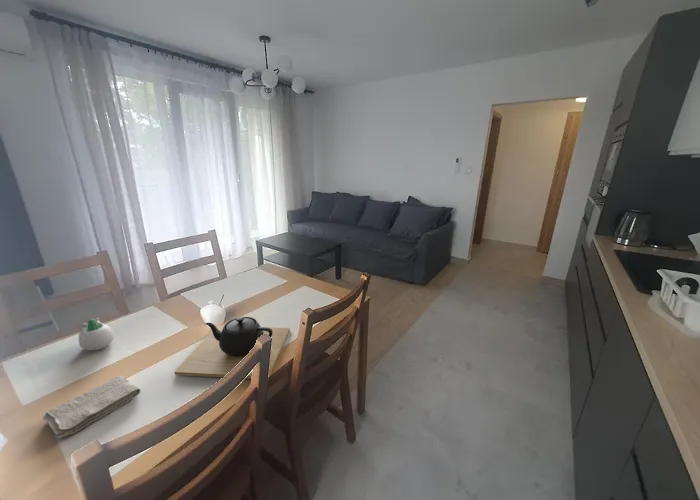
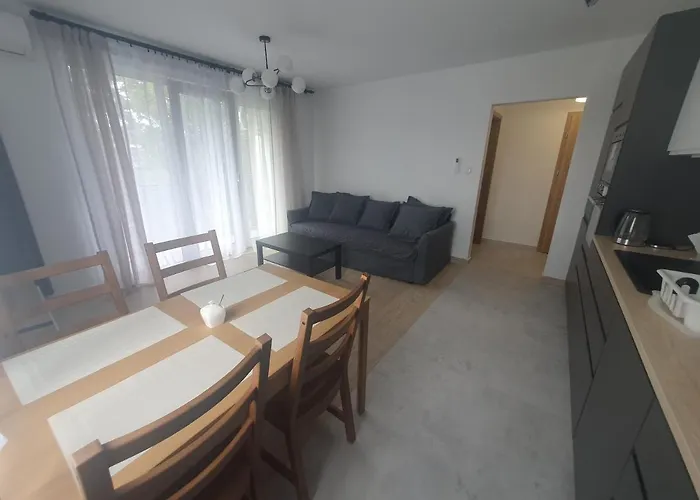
- teapot [173,316,291,380]
- succulent planter [78,317,115,352]
- washcloth [42,375,142,439]
